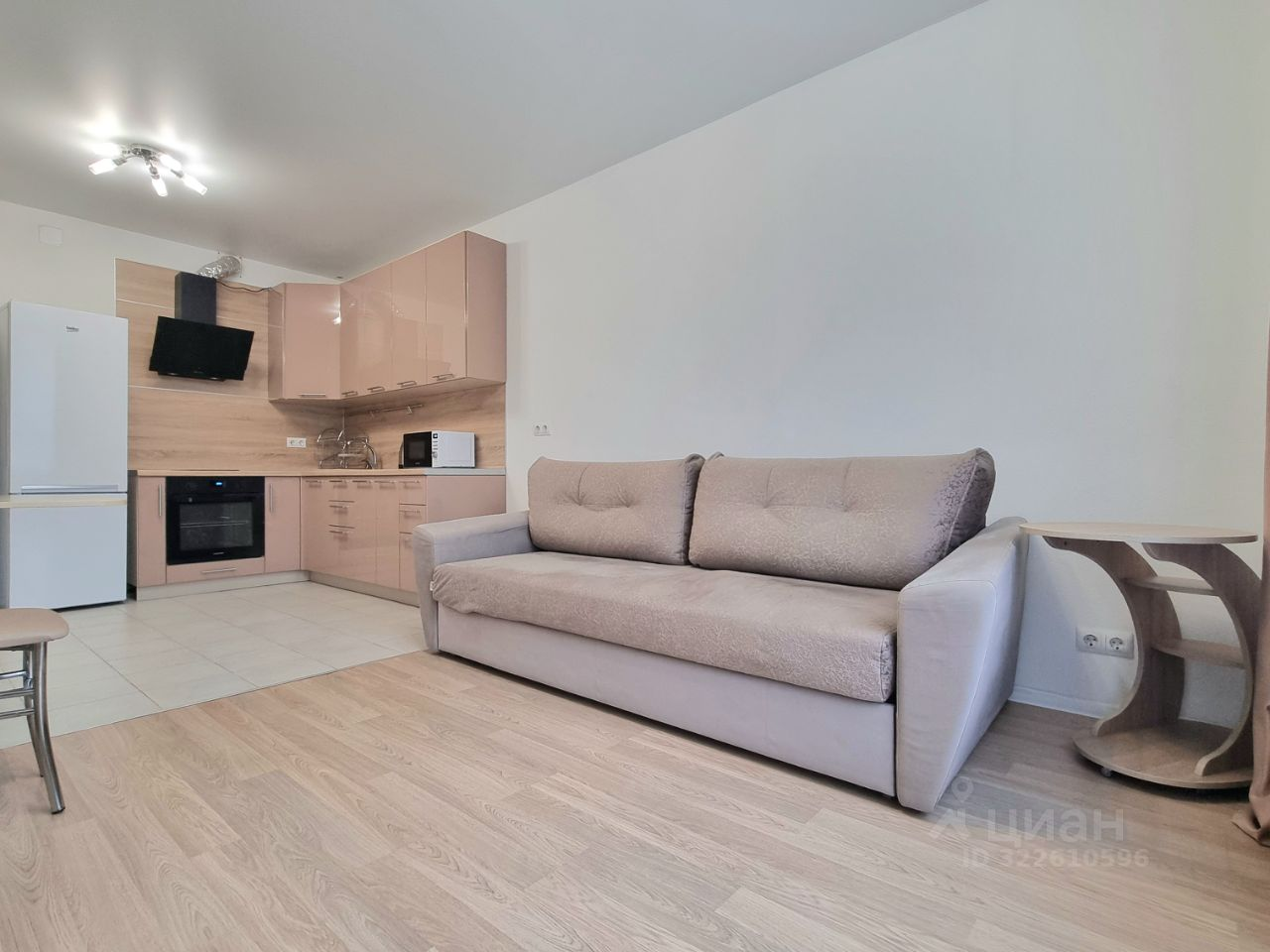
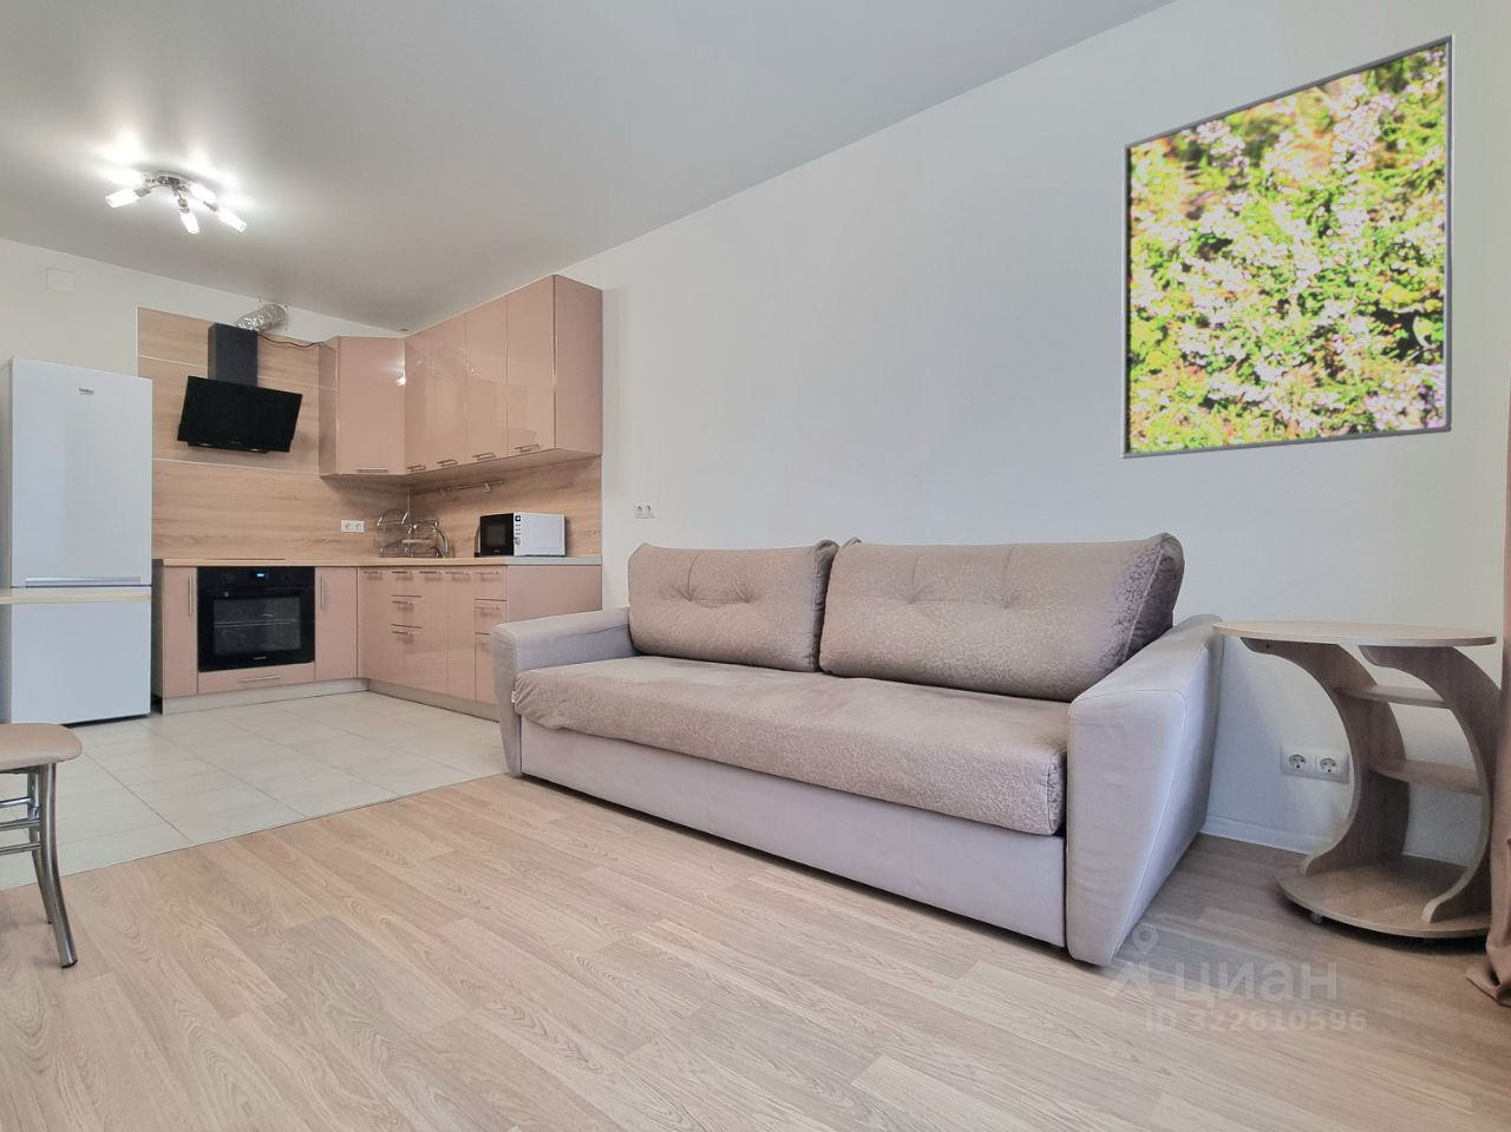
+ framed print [1121,33,1455,460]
